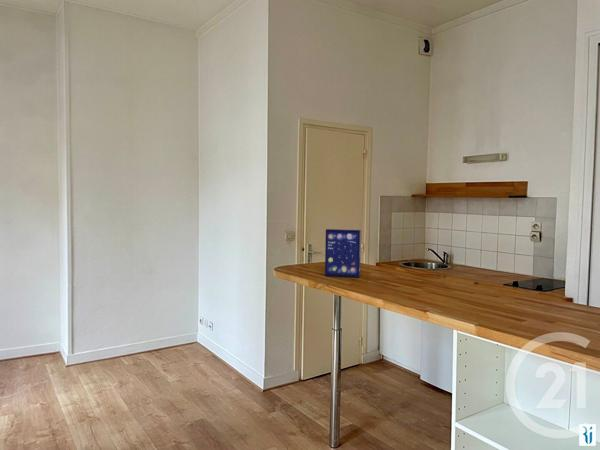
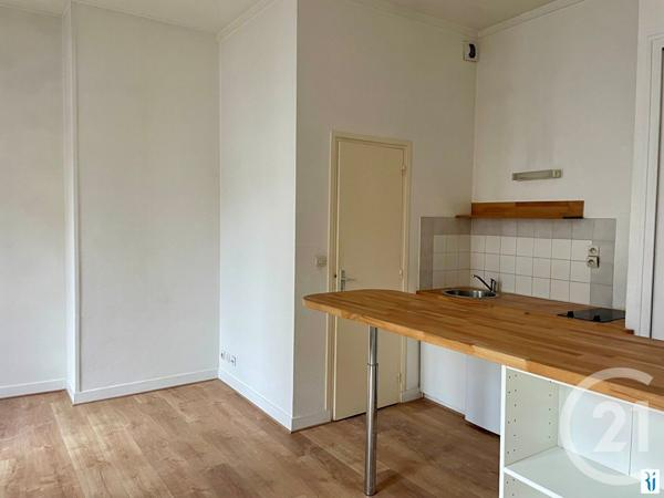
- cereal box [324,228,362,279]
